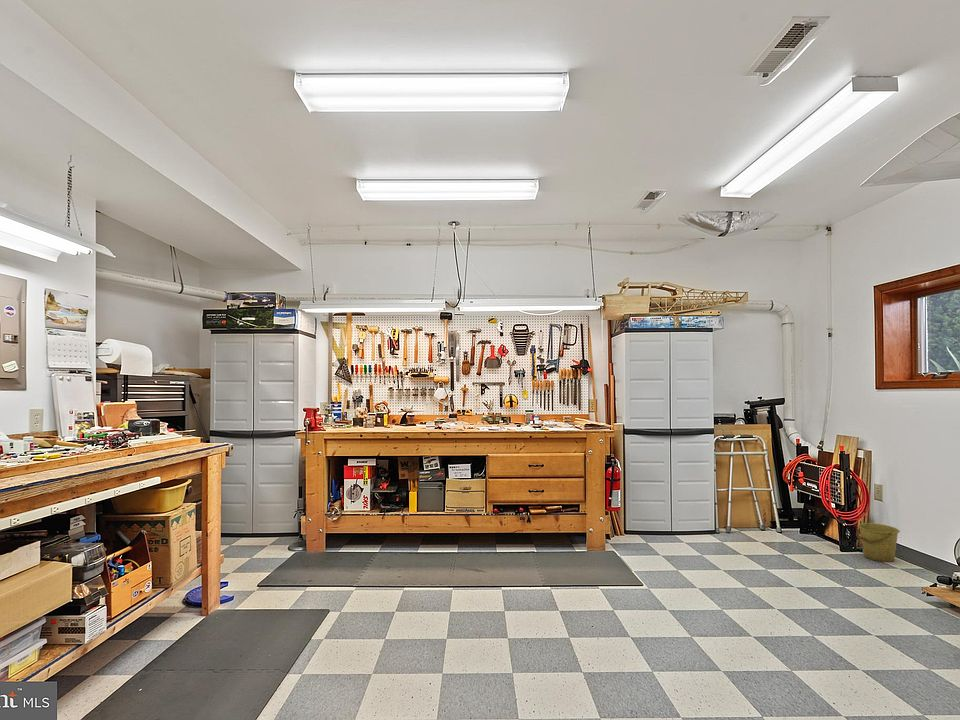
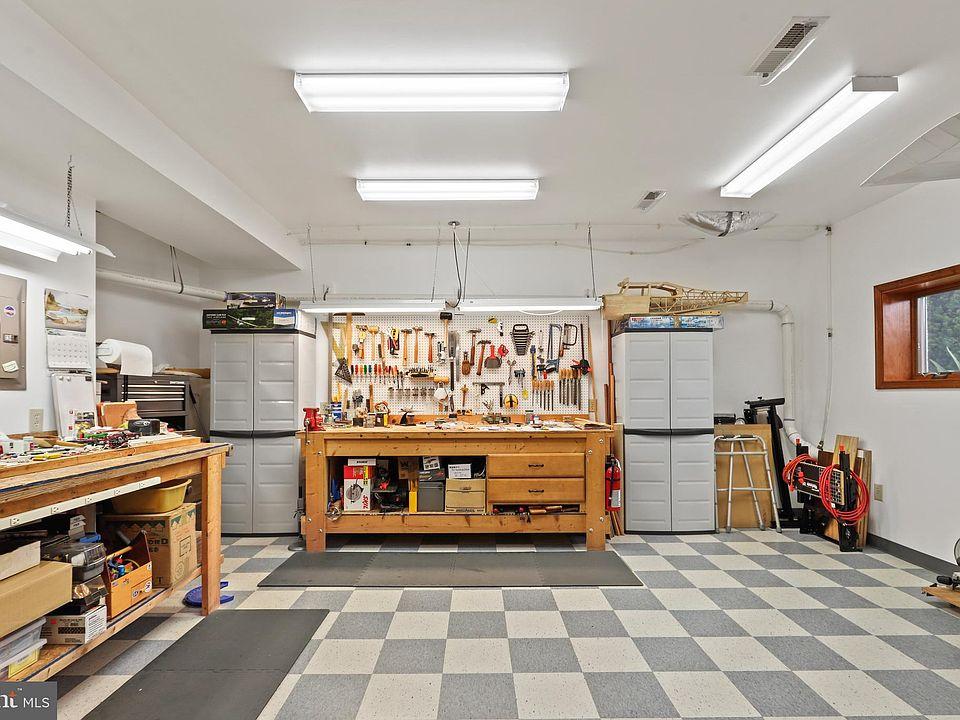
- bucket [855,522,901,563]
